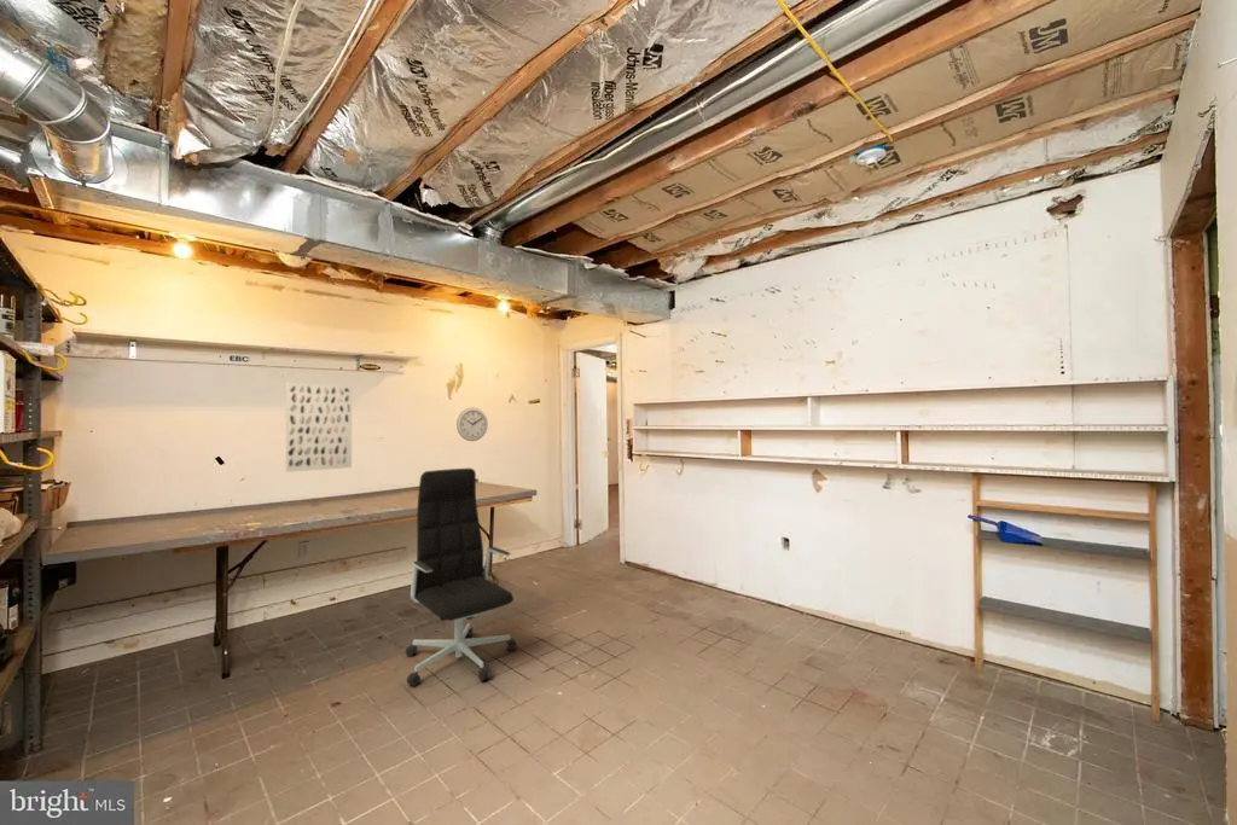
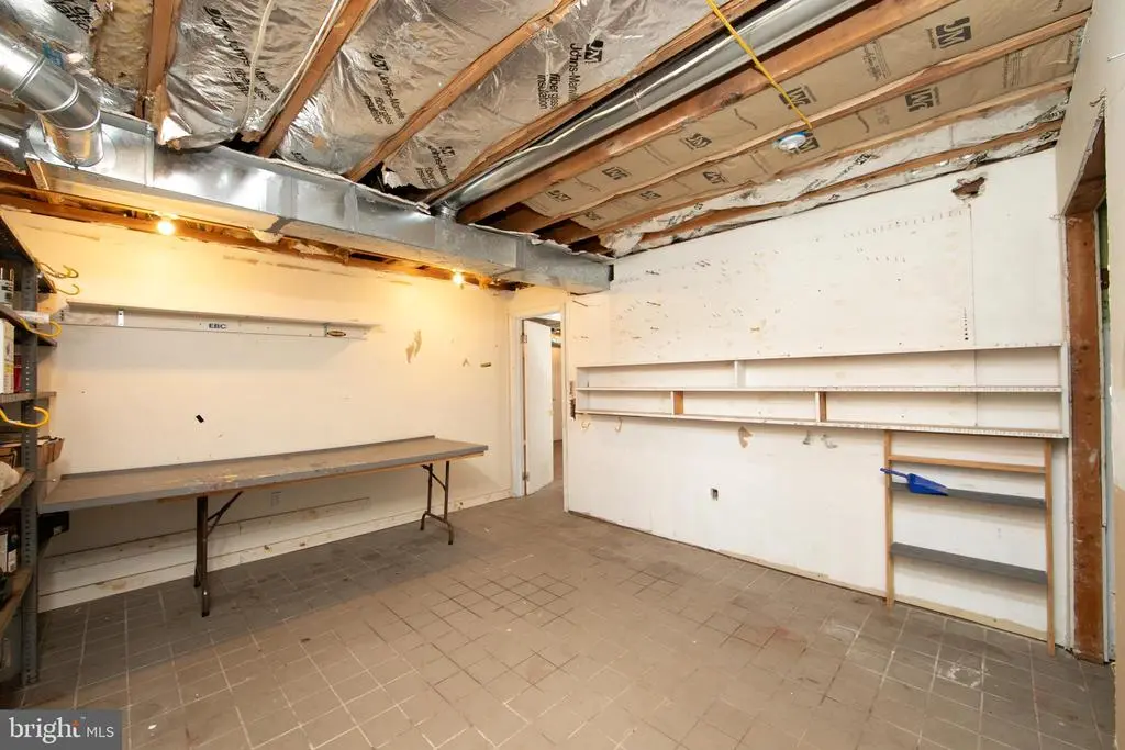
- office chair [405,467,518,687]
- wall art [285,382,353,473]
- wall clock [455,406,489,442]
